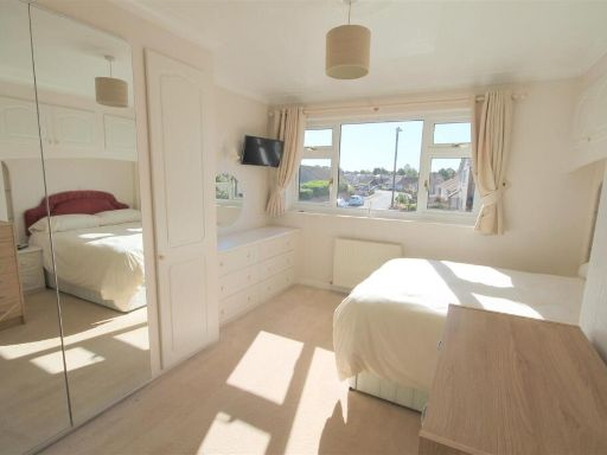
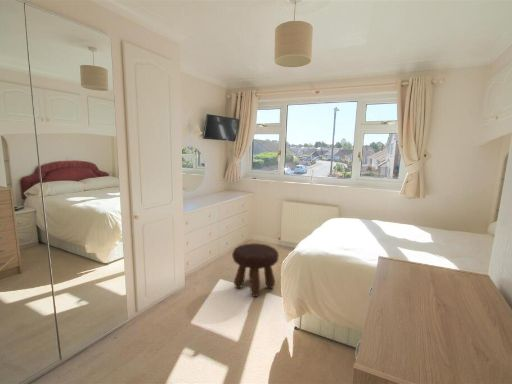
+ footstool [231,242,280,298]
